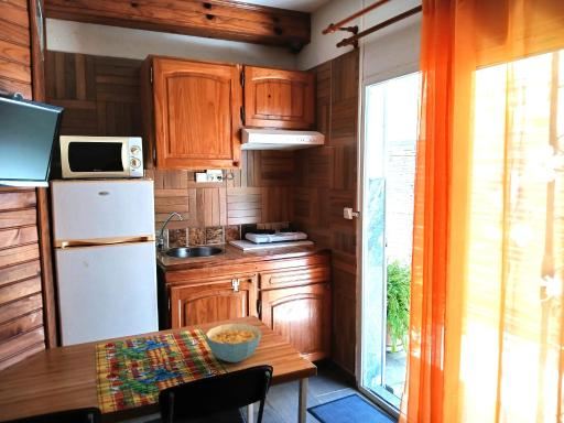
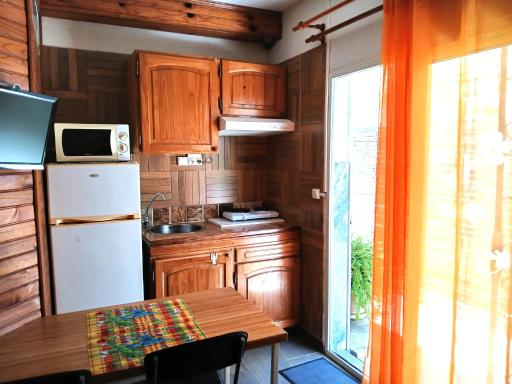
- cereal bowl [205,322,262,364]
